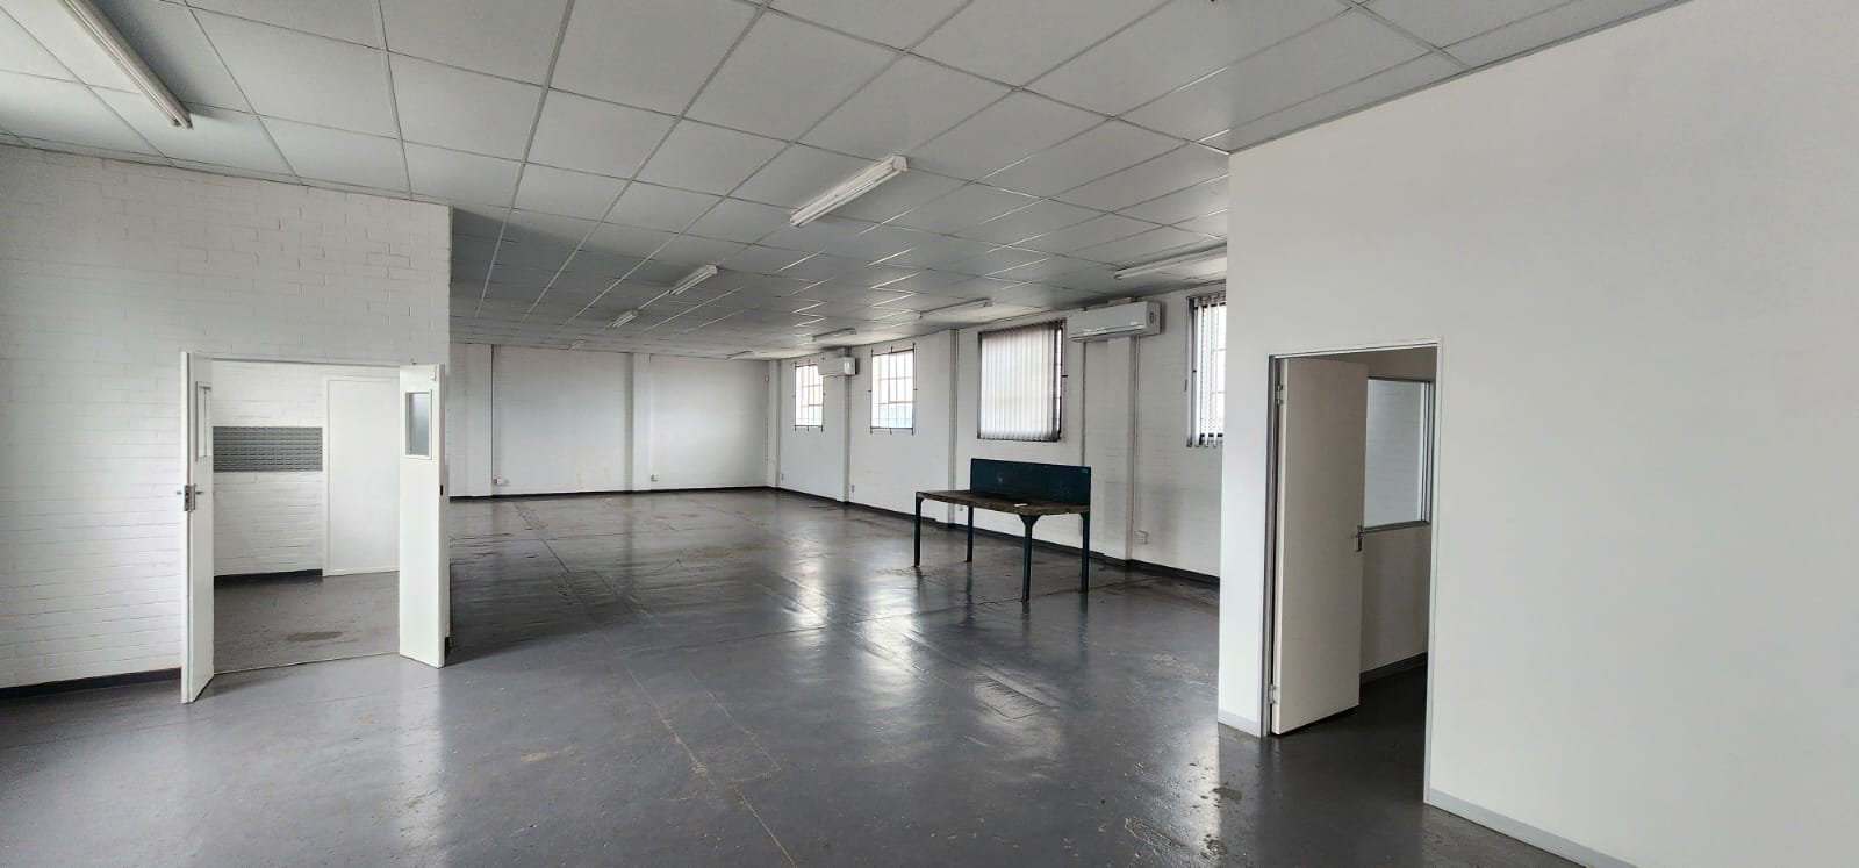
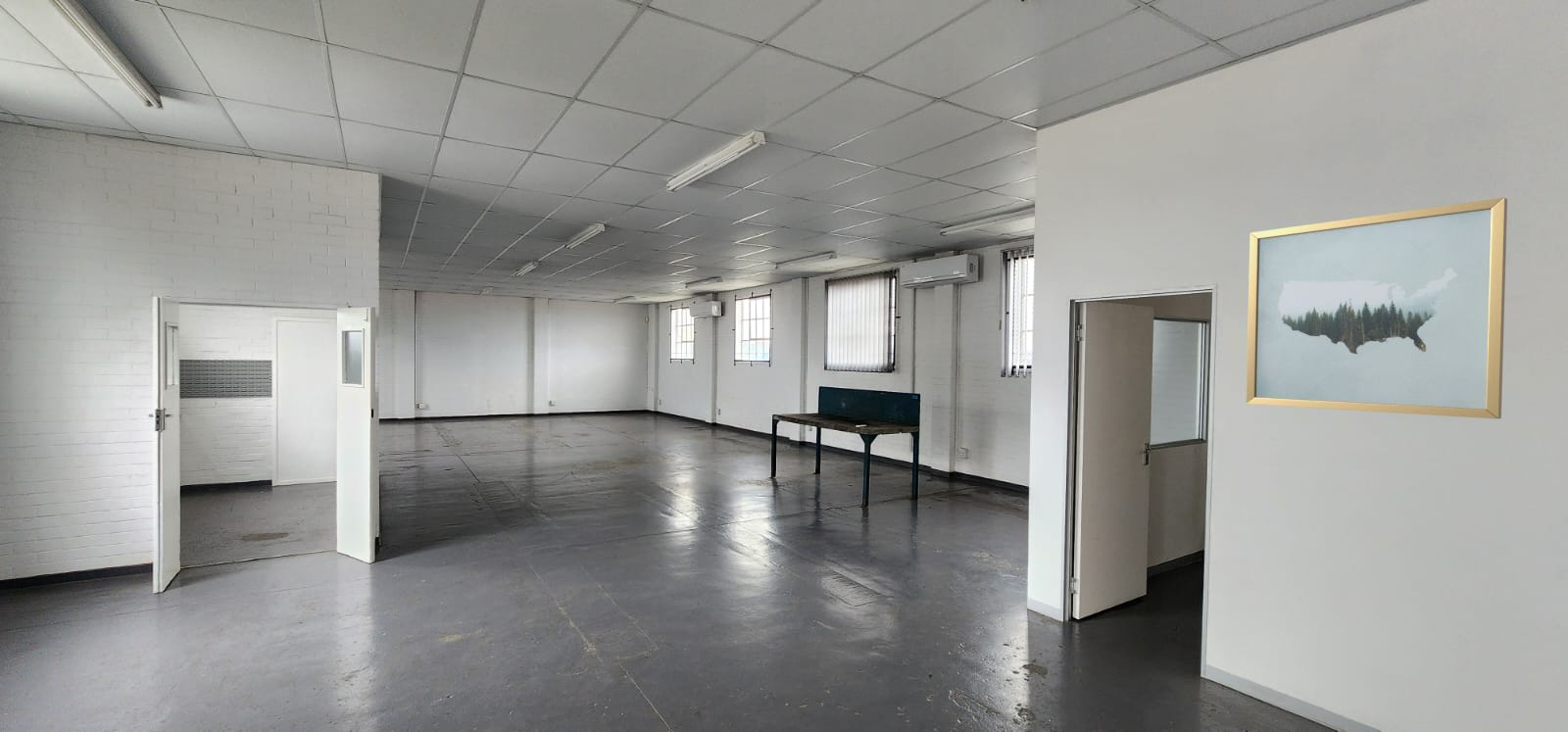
+ wall art [1246,197,1508,420]
